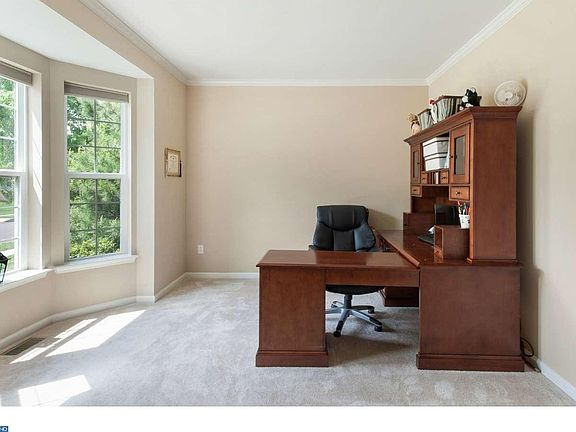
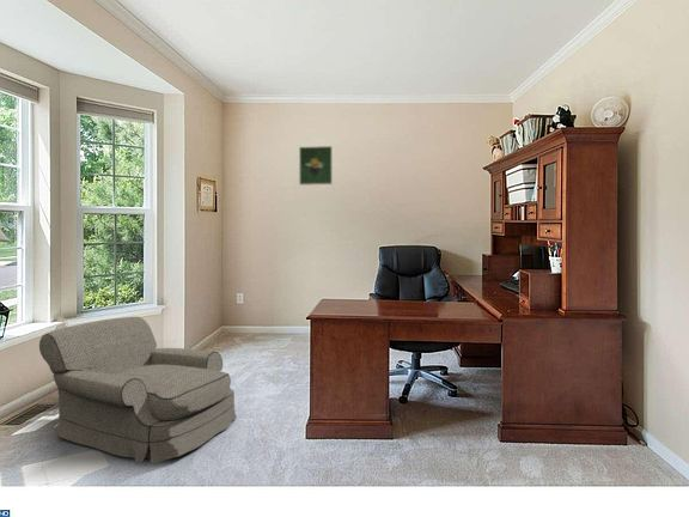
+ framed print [298,145,334,187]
+ armchair [38,316,238,464]
